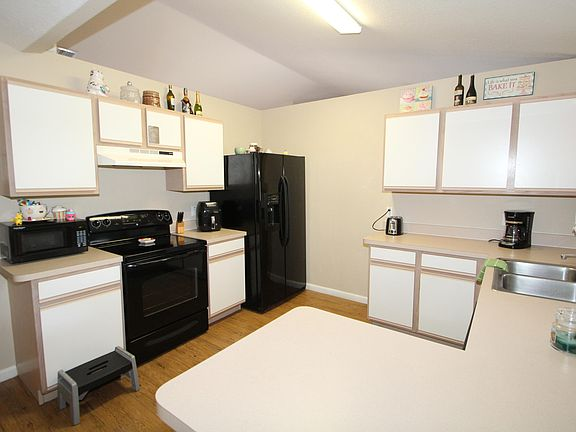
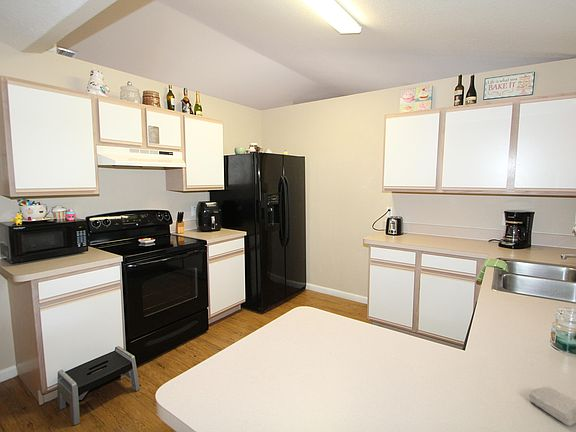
+ soap bar [528,385,576,427]
